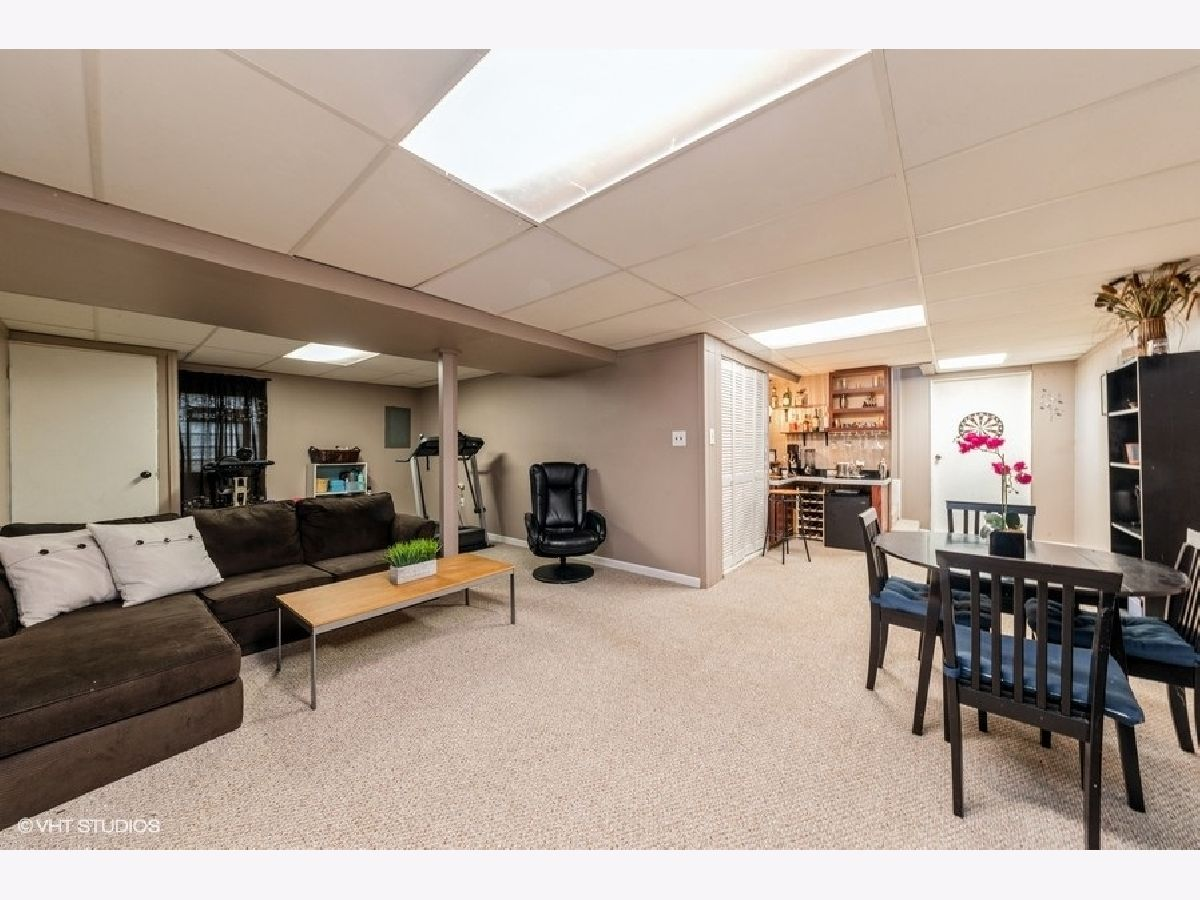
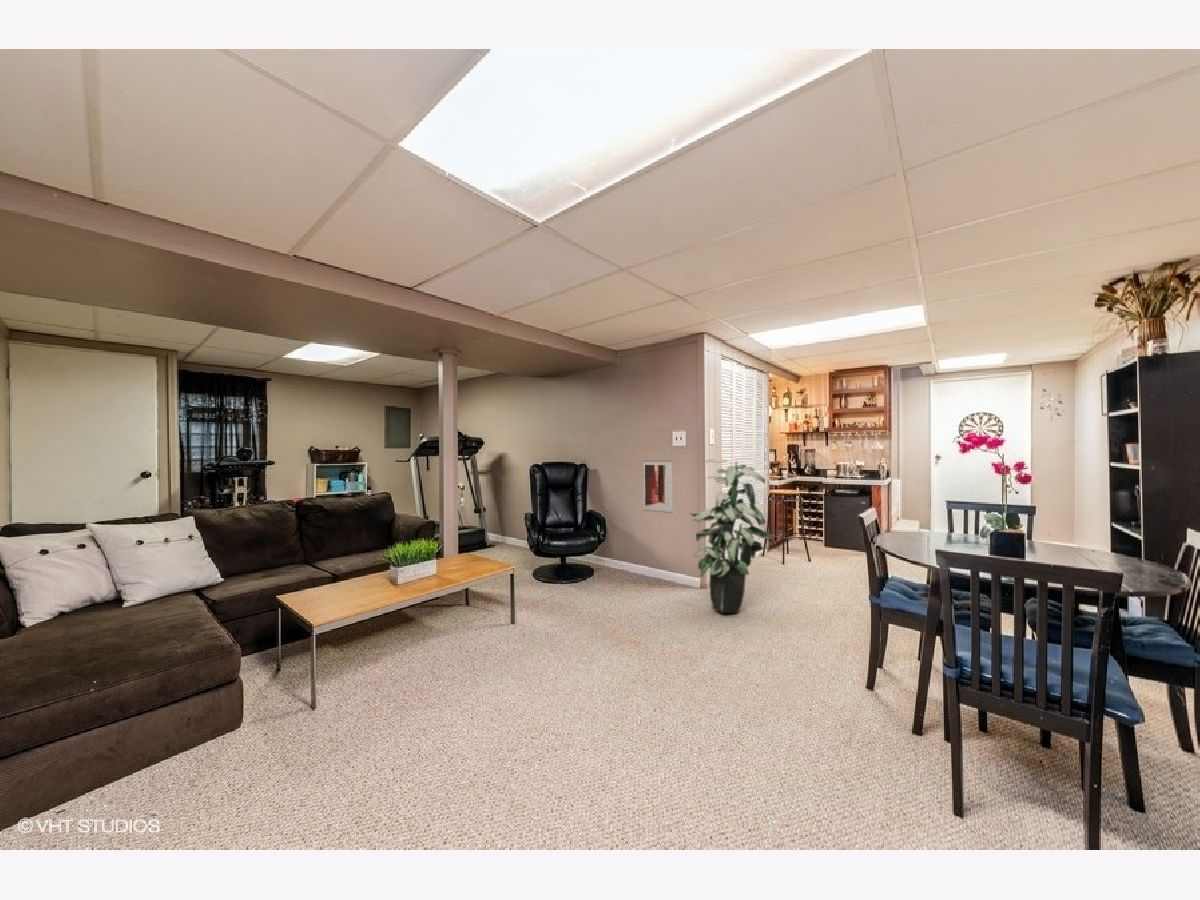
+ indoor plant [689,457,775,614]
+ wall art [642,460,674,514]
